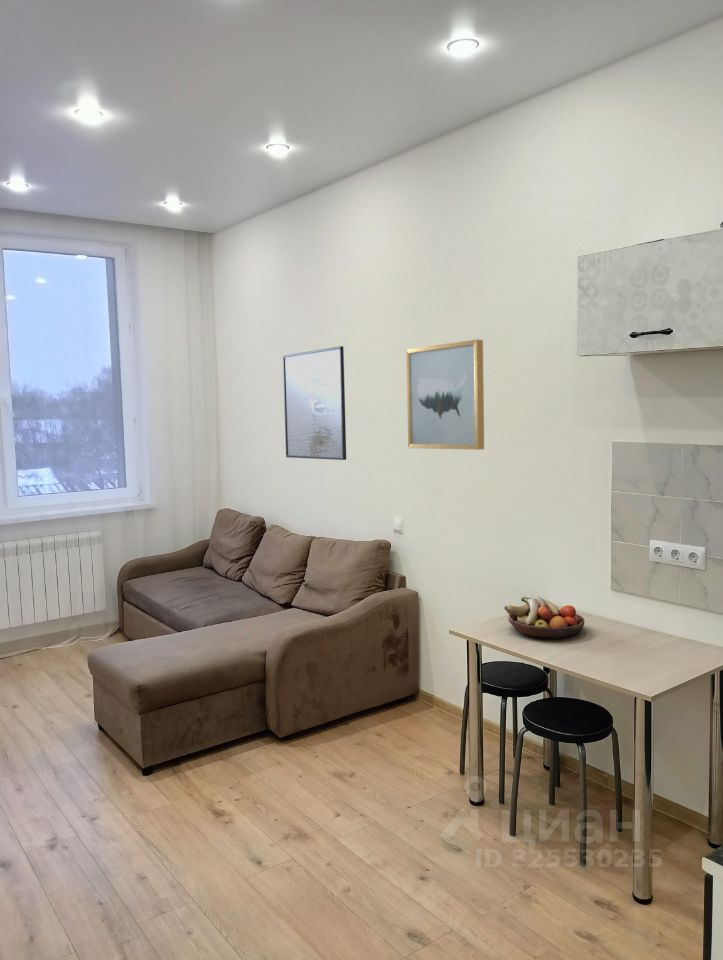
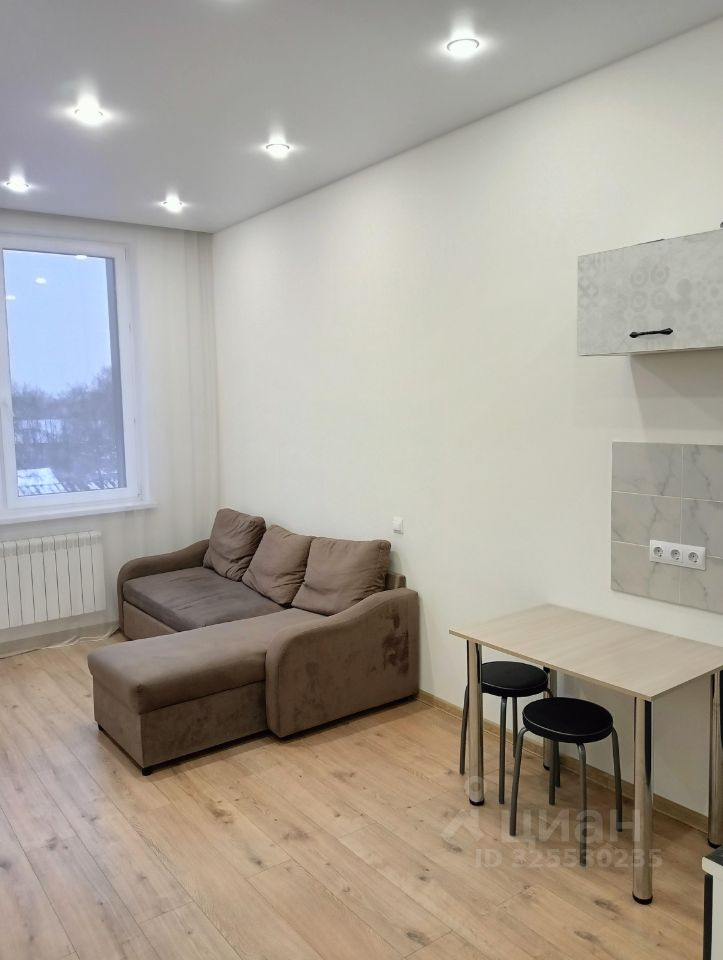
- wall art [405,339,485,451]
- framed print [282,345,347,461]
- fruit bowl [503,595,586,640]
